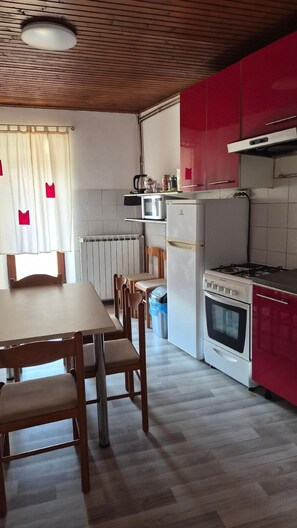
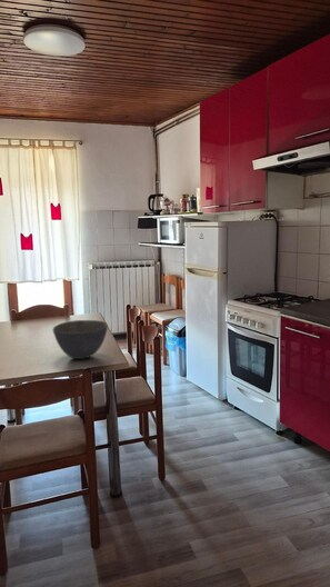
+ bowl [51,319,109,360]
